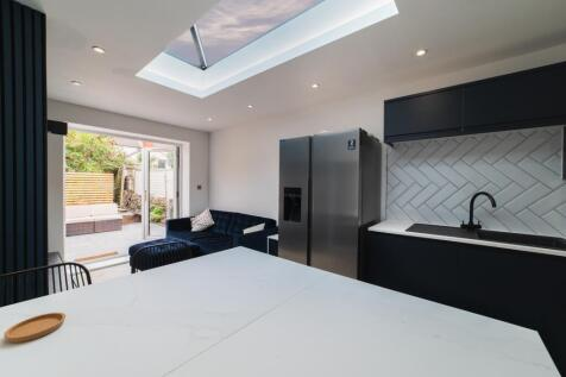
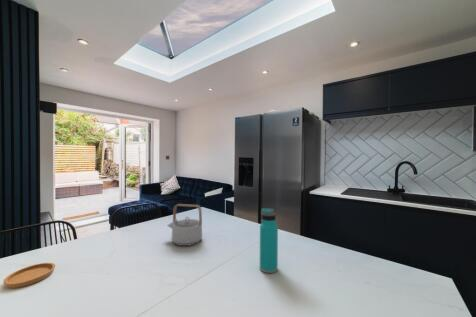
+ teapot [167,203,203,247]
+ water bottle [259,207,279,274]
